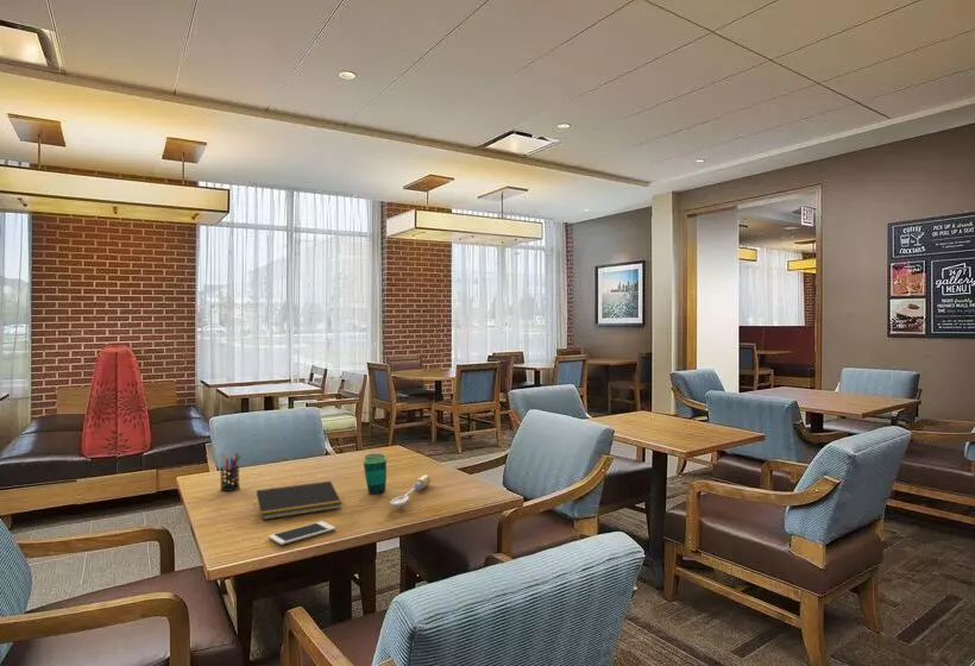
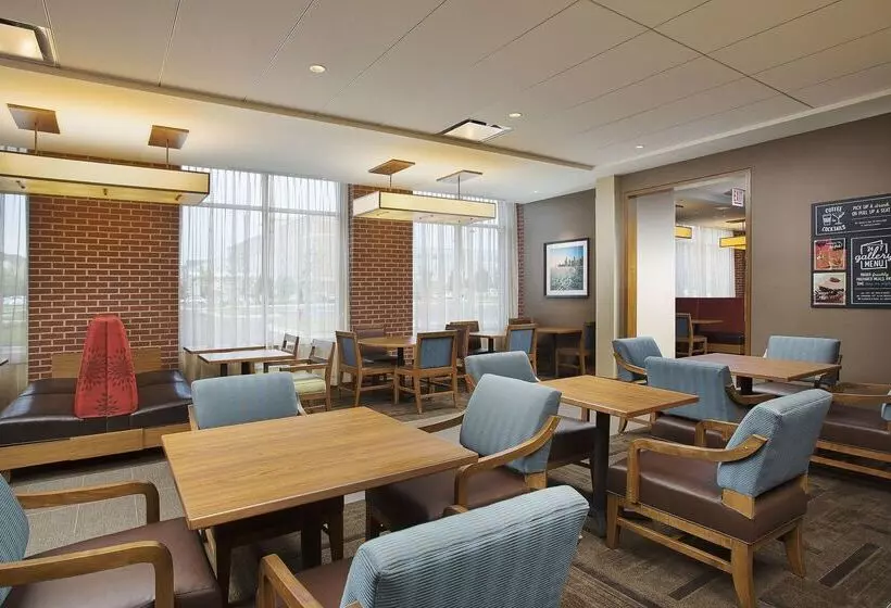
- notepad [253,480,344,521]
- cup [361,453,388,495]
- cell phone [268,520,336,546]
- spoon [389,473,432,508]
- pen holder [219,452,243,492]
